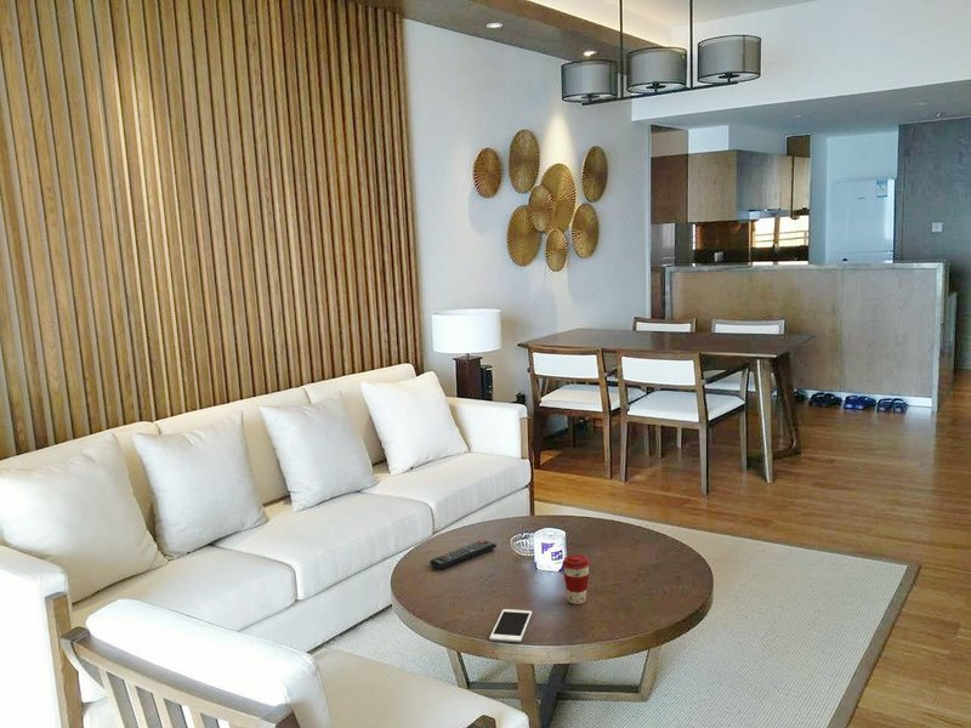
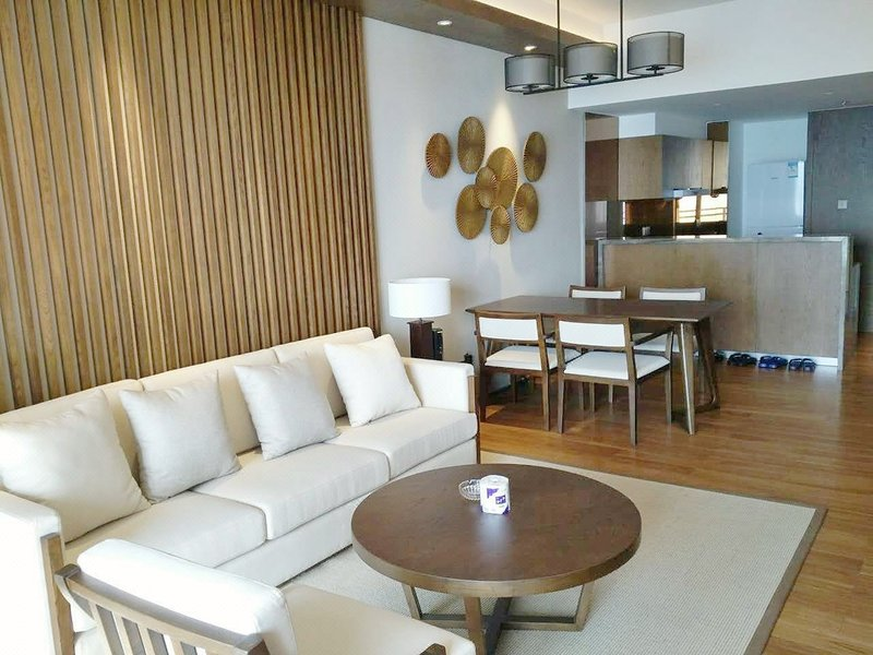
- cell phone [488,608,533,643]
- coffee cup [561,553,591,605]
- remote control [428,539,498,571]
